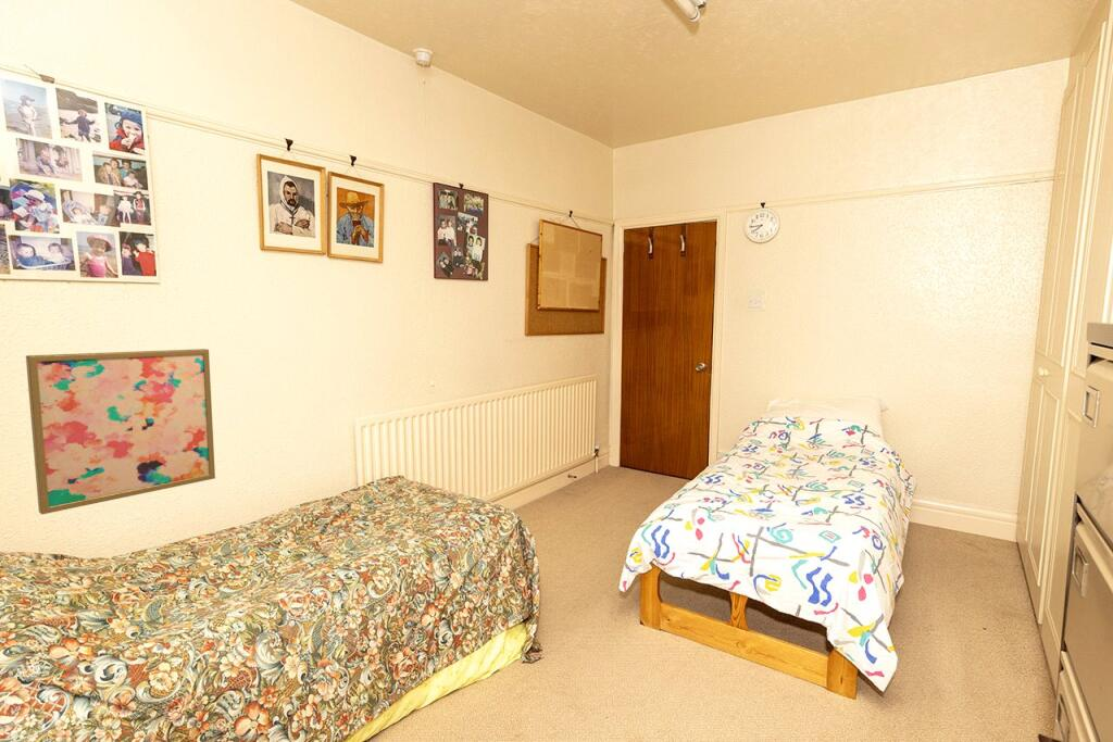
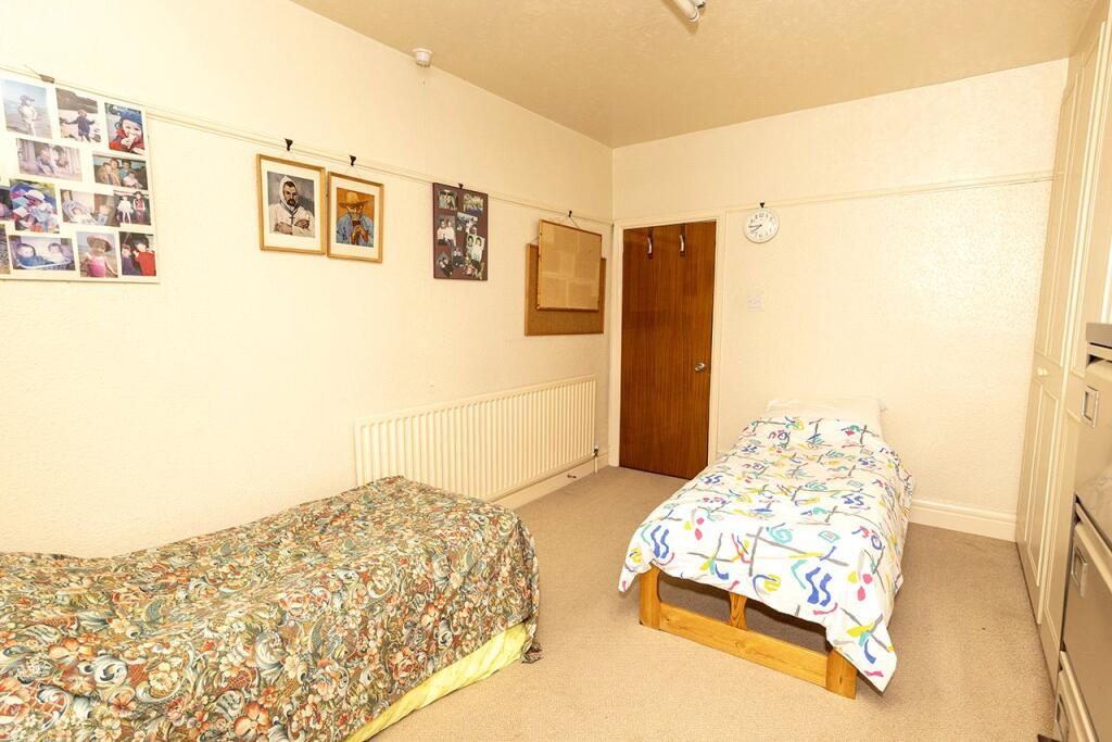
- wall art [25,348,216,515]
